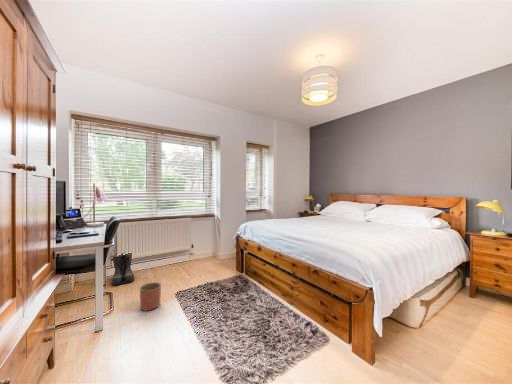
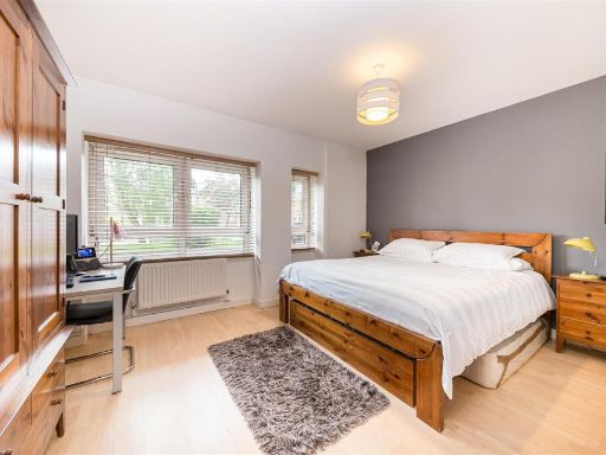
- boots [111,252,136,286]
- planter [139,281,162,312]
